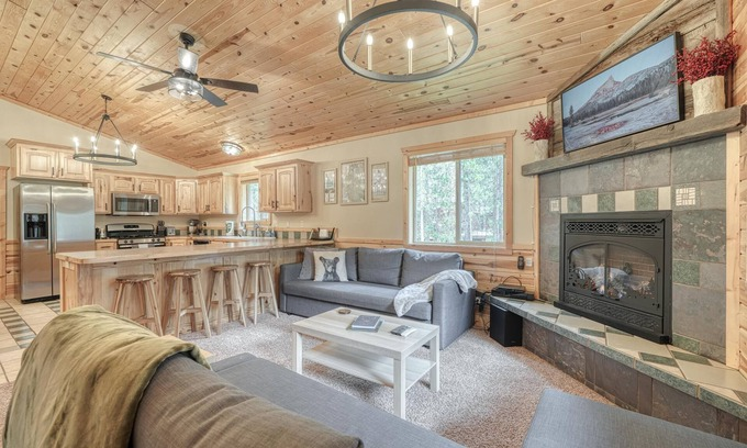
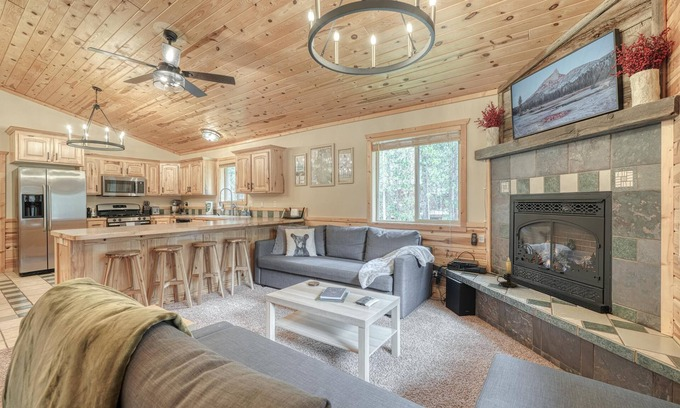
+ candle holder [496,257,519,288]
